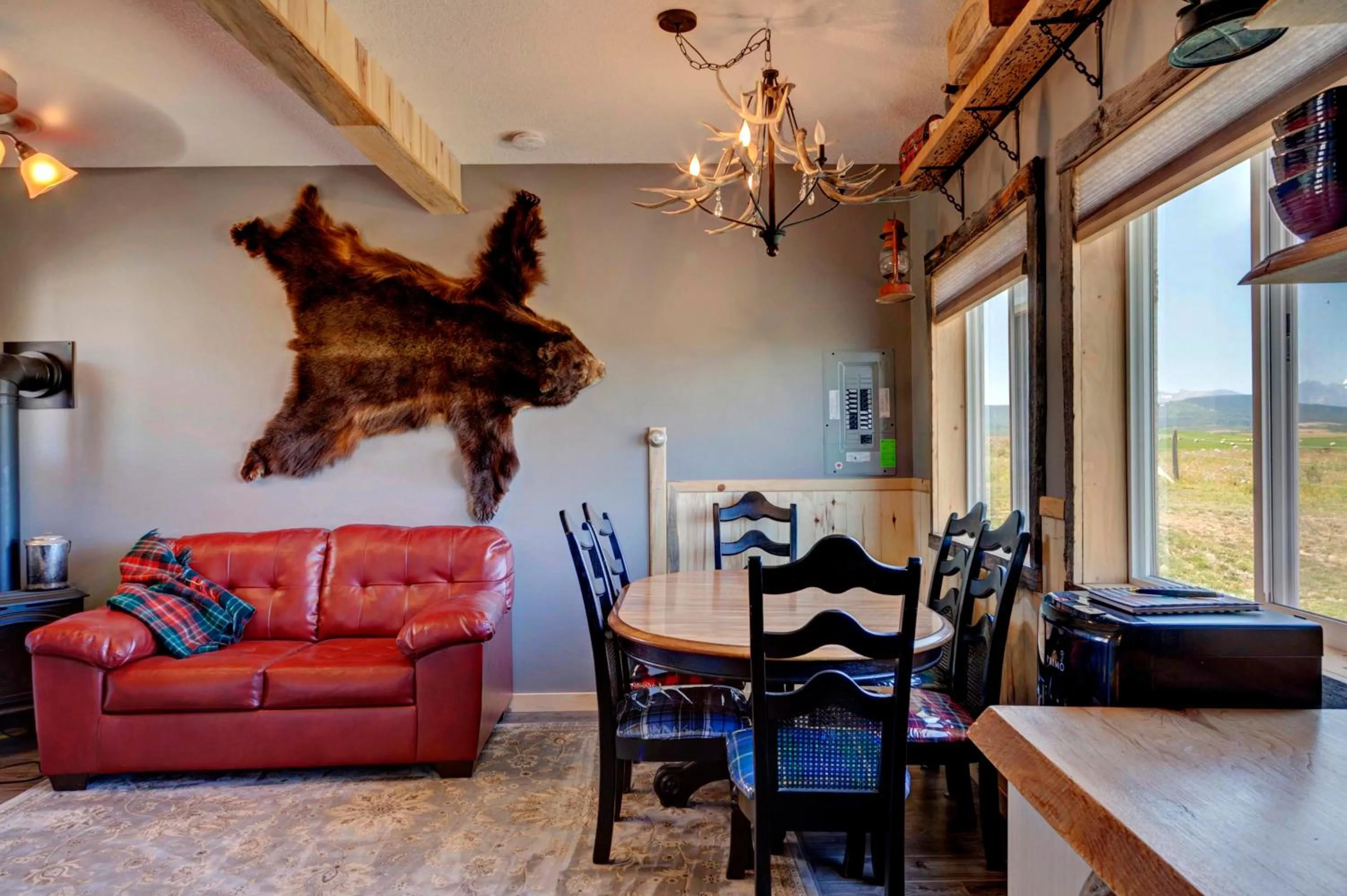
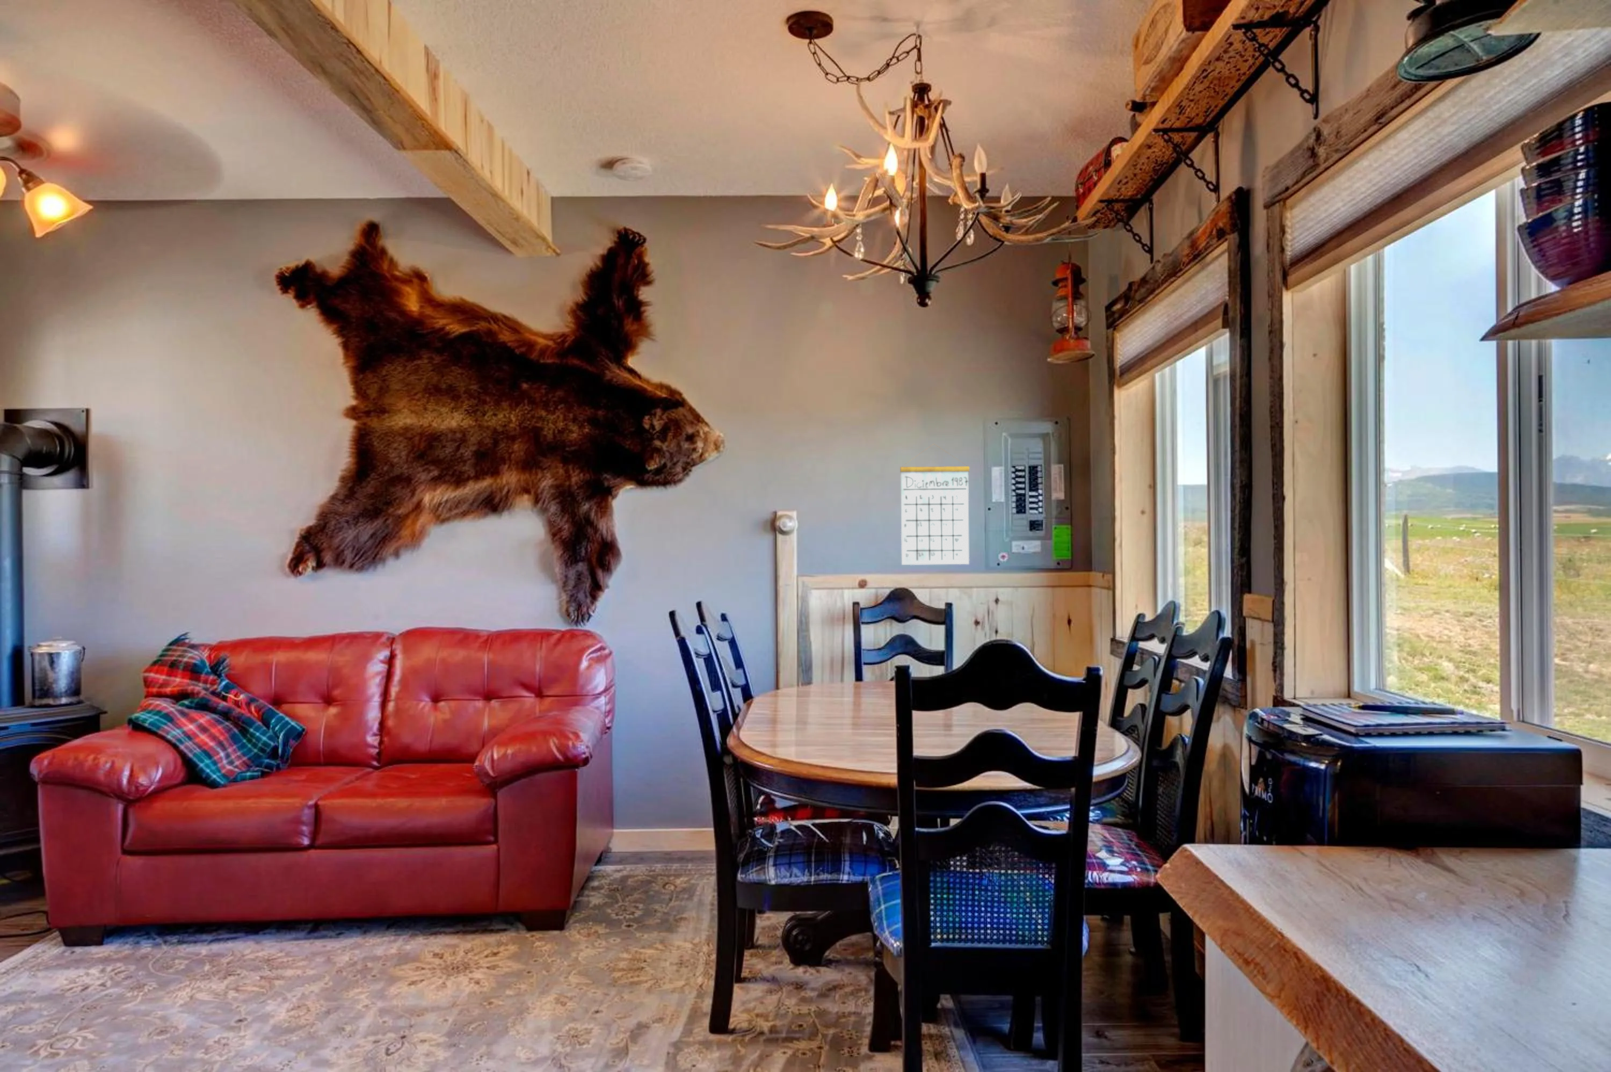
+ calendar [899,443,970,566]
